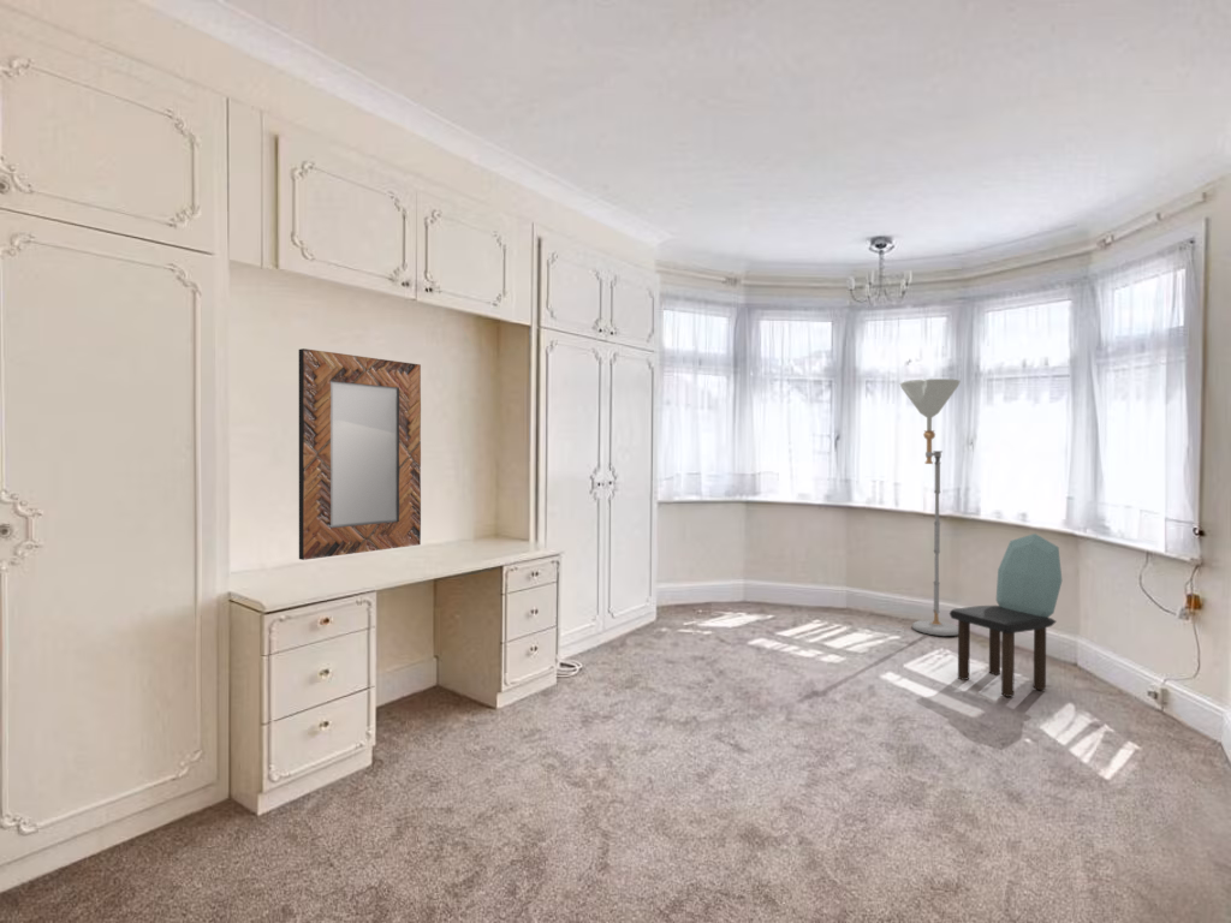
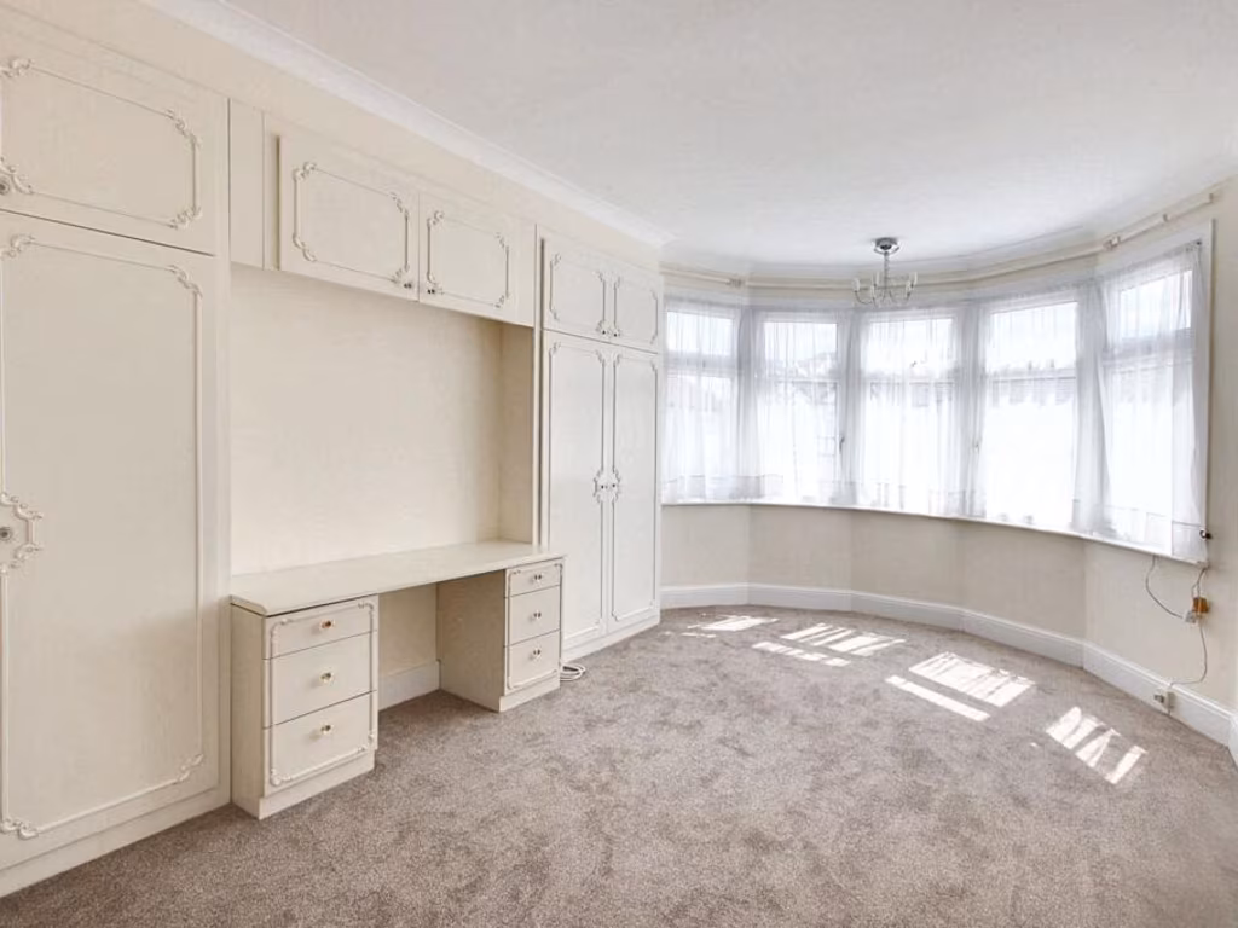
- floor lamp [899,377,961,637]
- home mirror [298,347,422,561]
- chair [948,532,1063,698]
